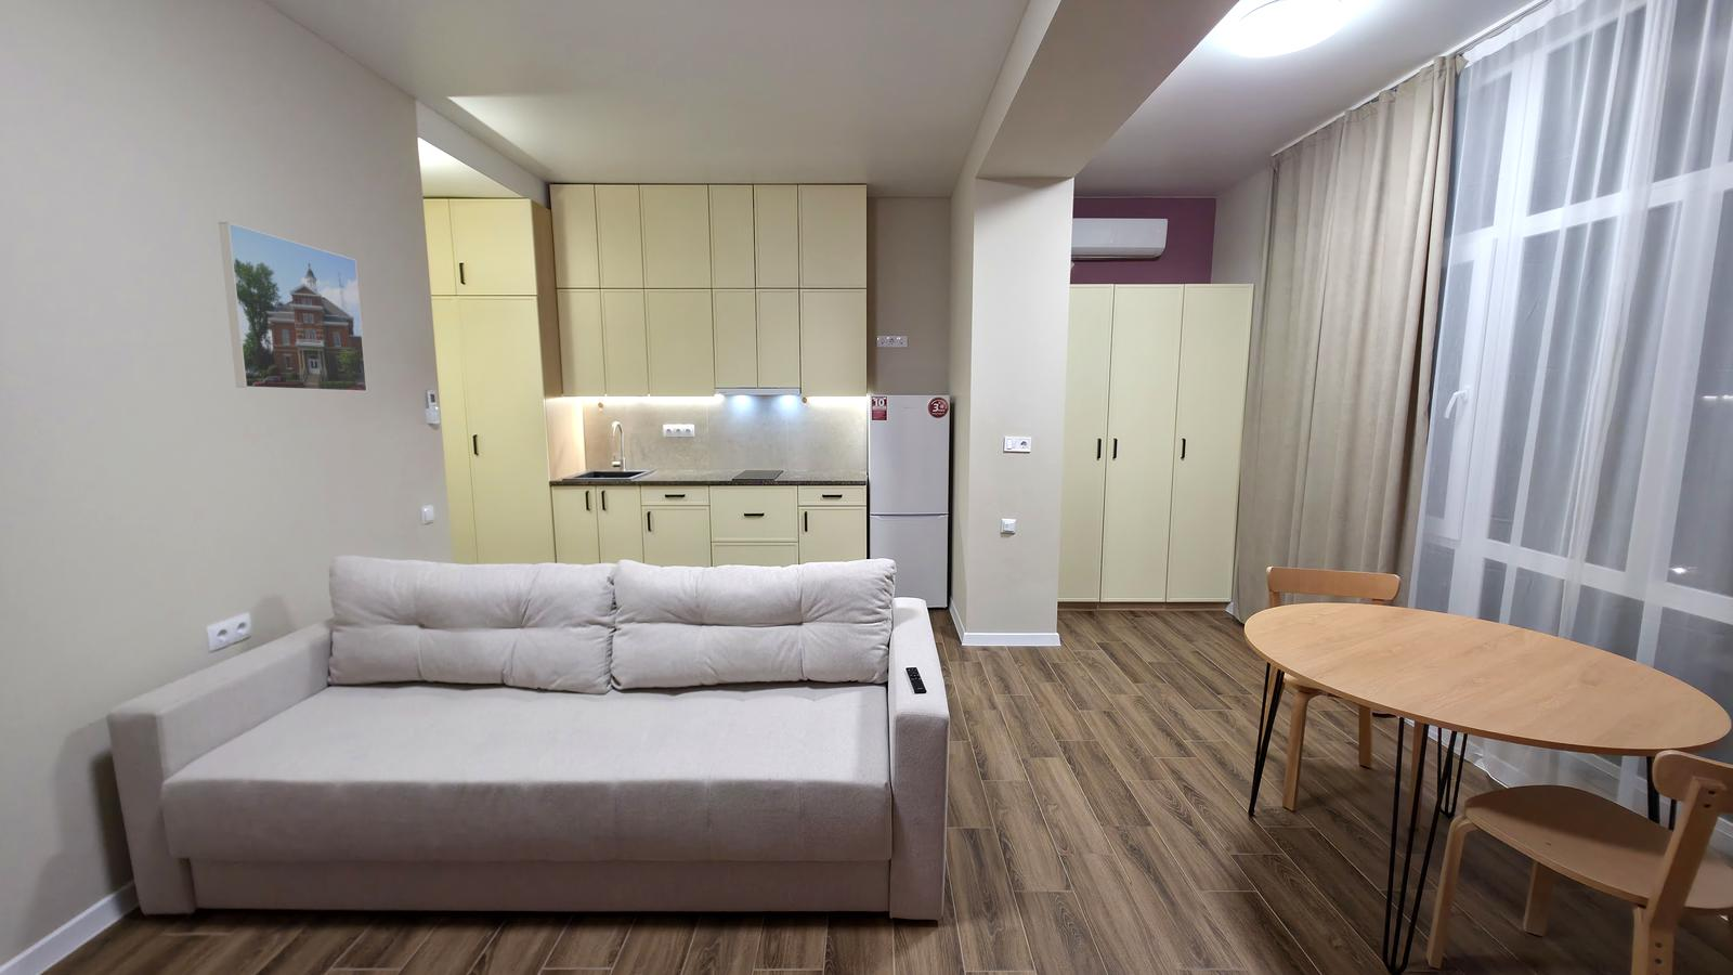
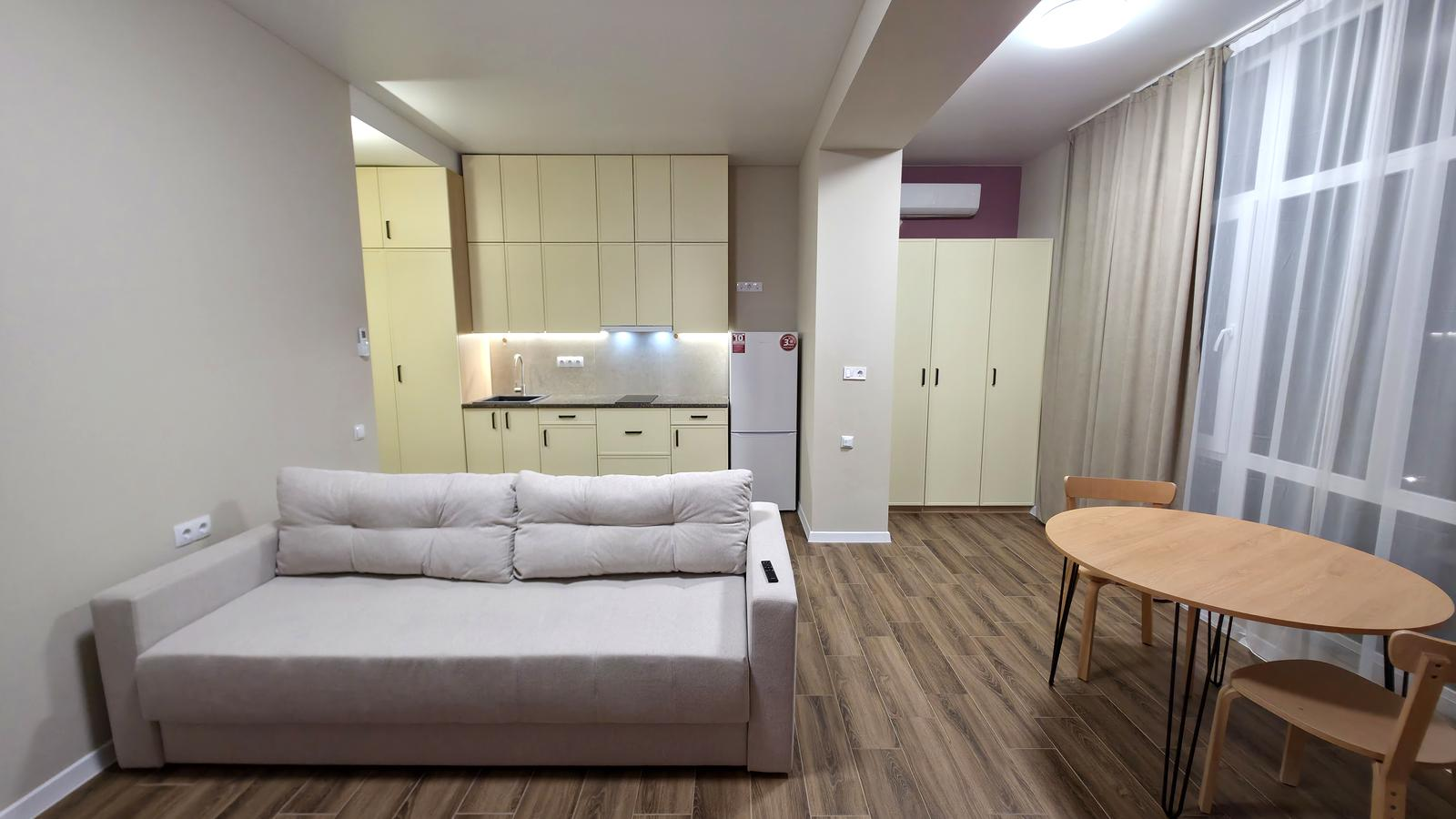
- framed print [218,221,368,393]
